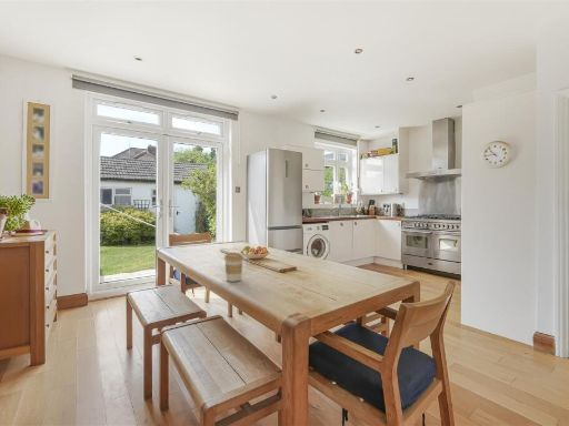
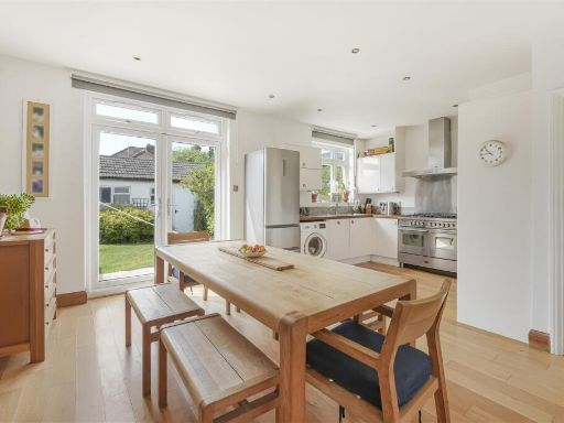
- coffee cup [223,252,244,283]
